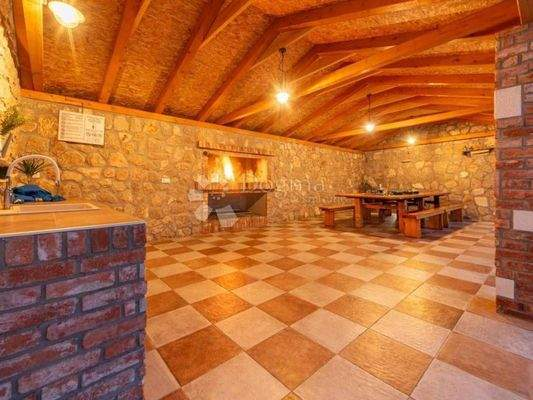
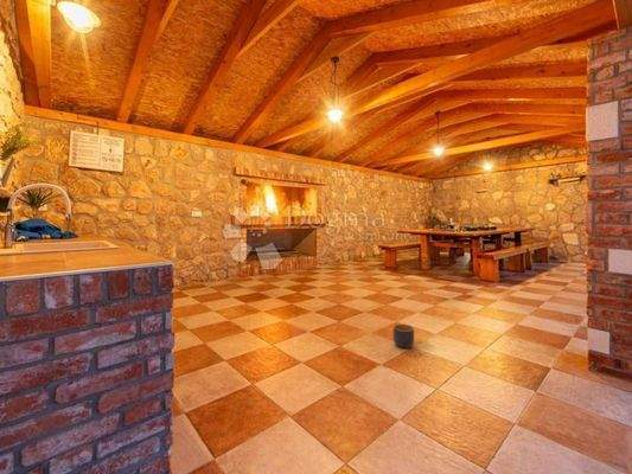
+ planter [391,324,415,350]
